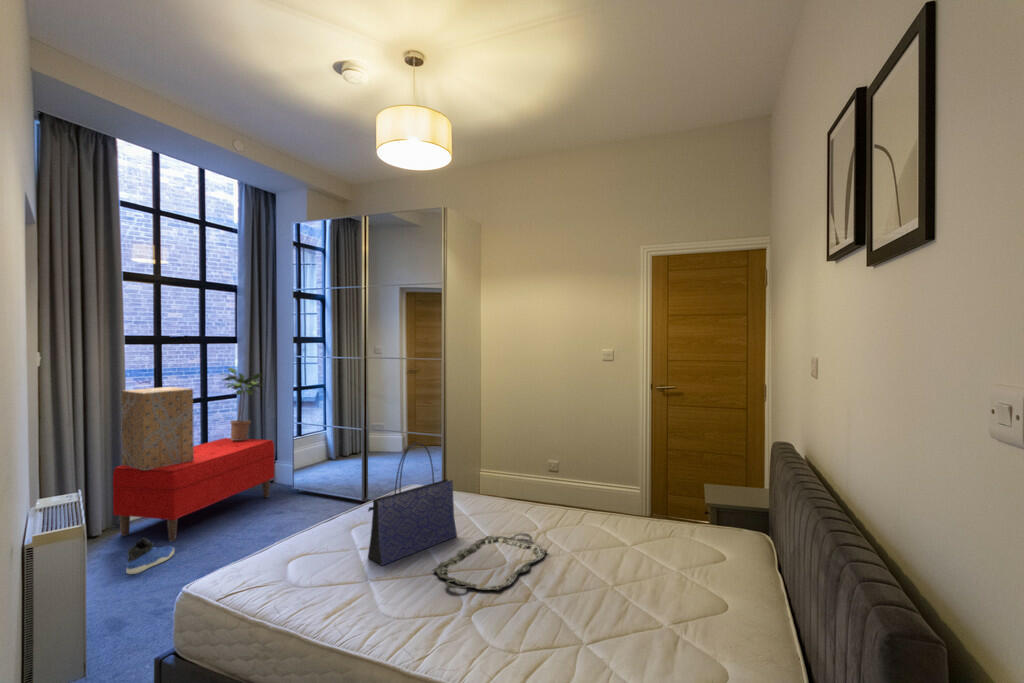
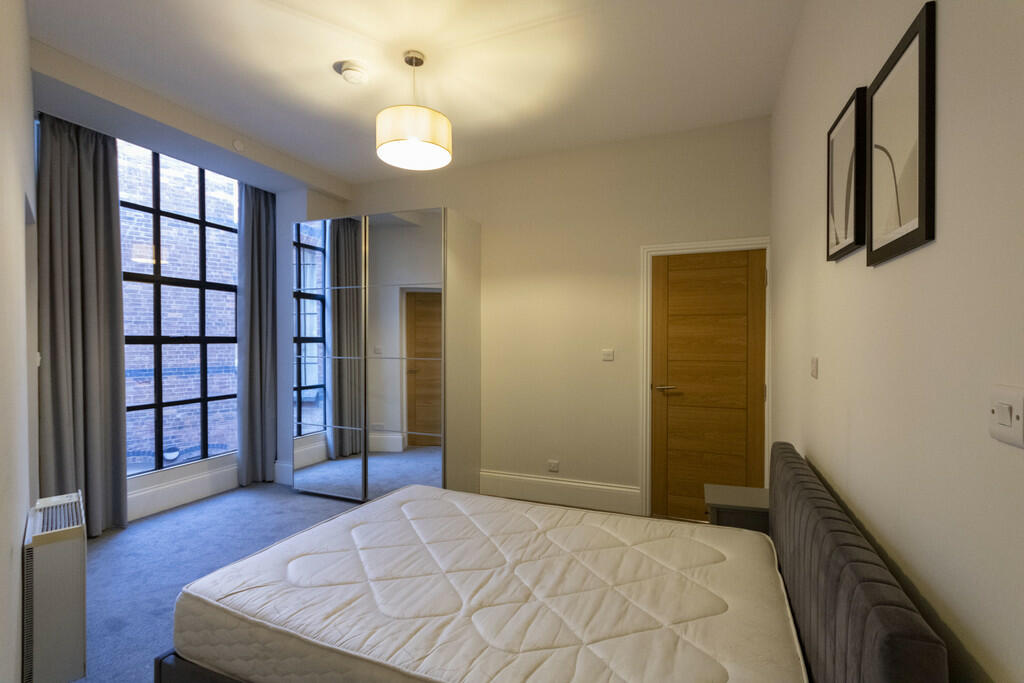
- sneaker [125,537,175,575]
- tote bag [367,441,458,567]
- bench [112,437,276,543]
- potted plant [219,366,269,440]
- decorative box [120,386,195,470]
- serving tray [432,532,548,591]
